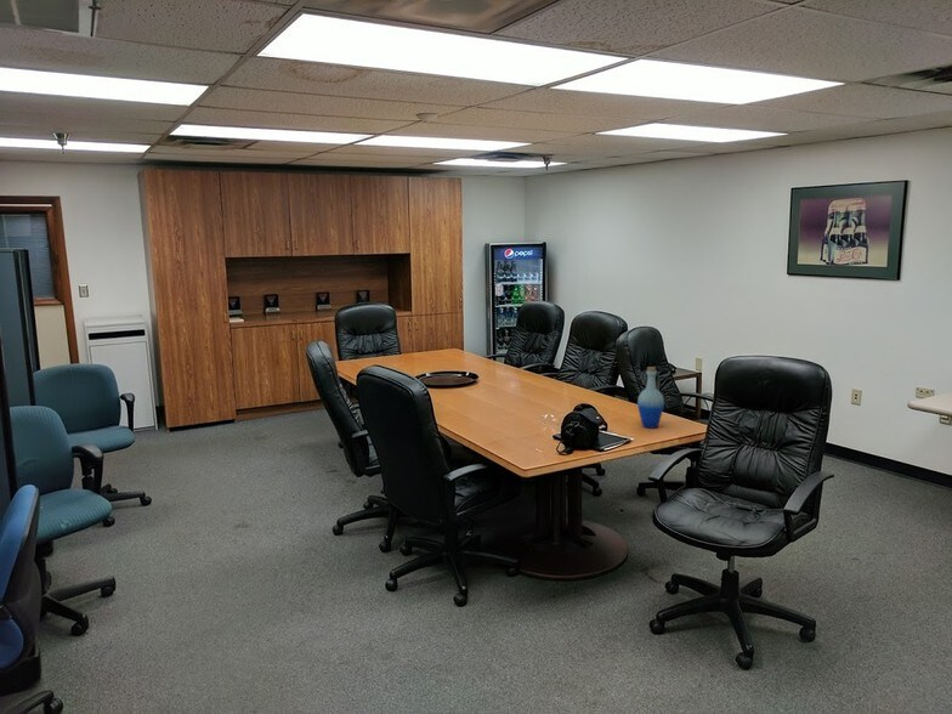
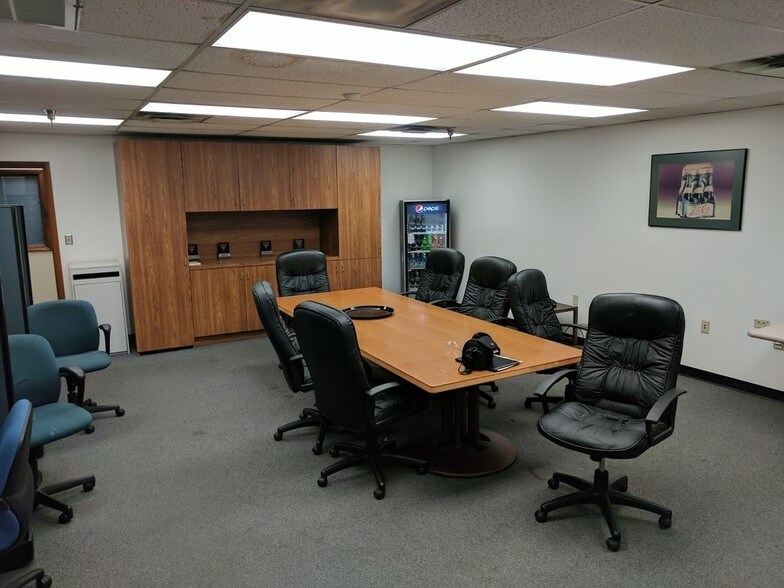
- bottle [636,365,665,429]
